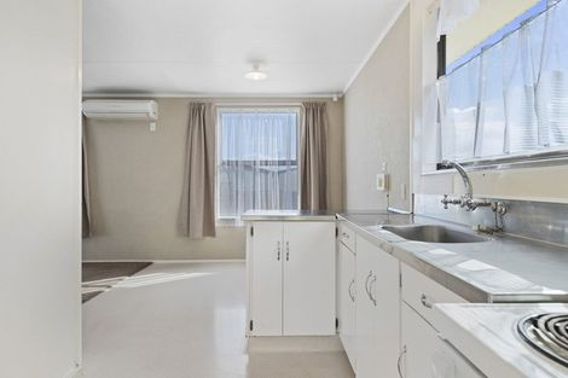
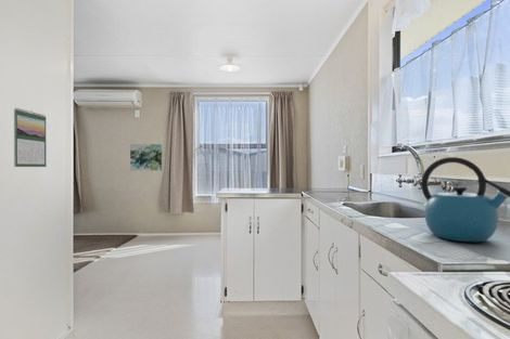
+ kettle [420,156,510,243]
+ wall art [129,143,163,171]
+ calendar [13,107,47,168]
